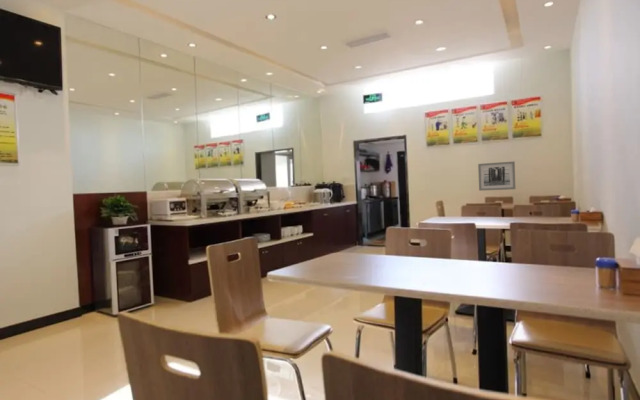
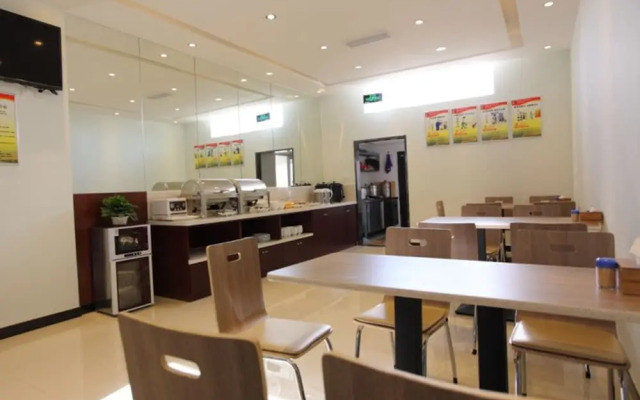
- wall art [477,160,516,192]
